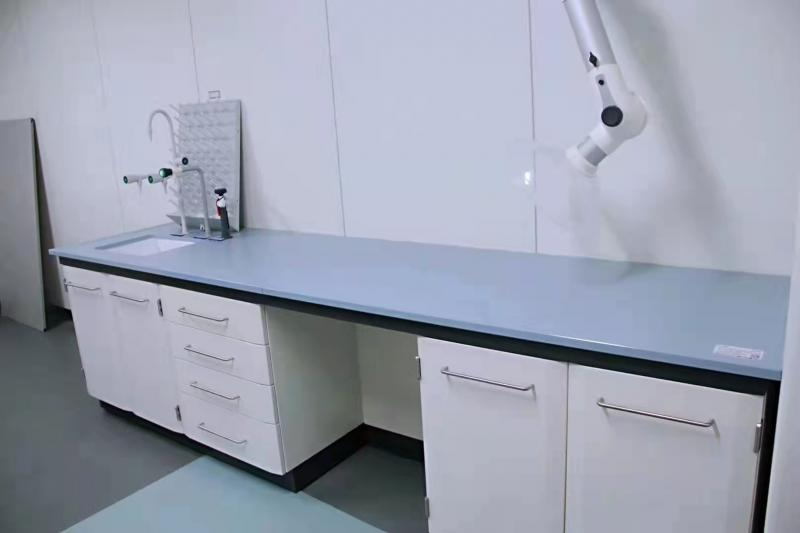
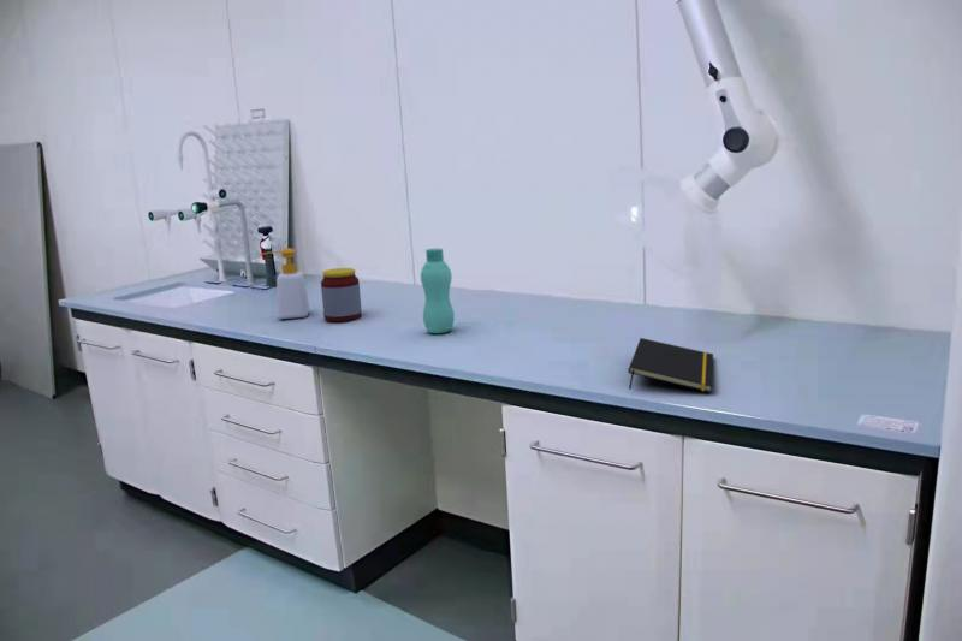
+ soap bottle [257,247,311,320]
+ notepad [627,337,714,393]
+ bottle [420,248,456,334]
+ jar [320,267,363,322]
